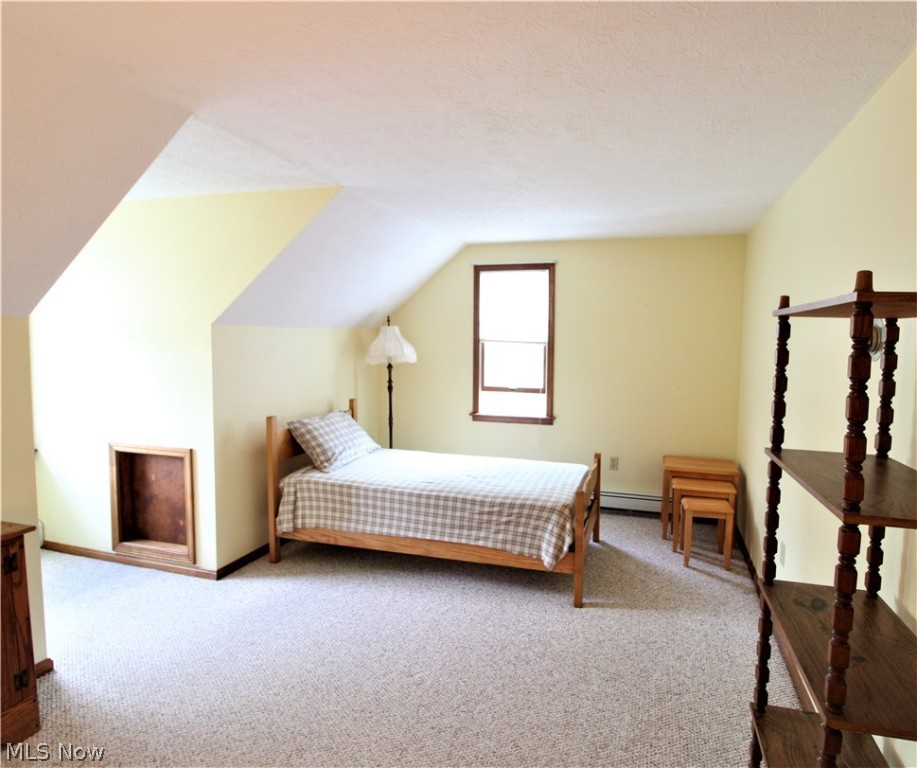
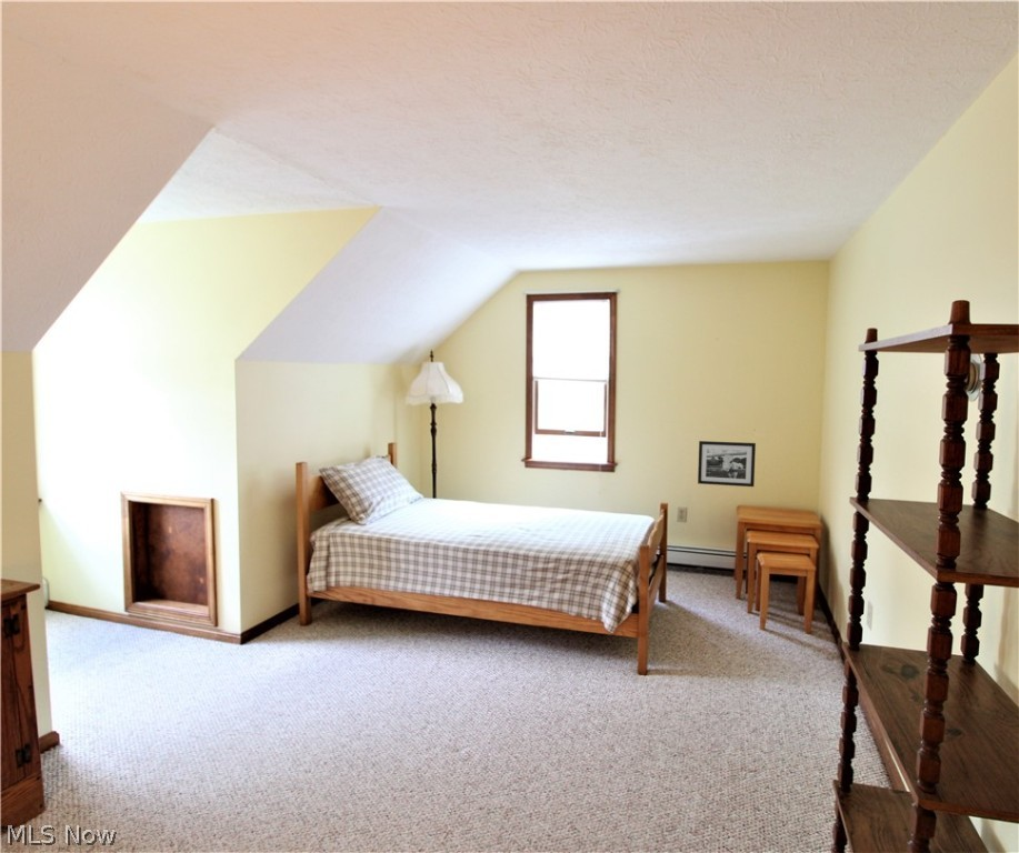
+ picture frame [697,440,757,488]
